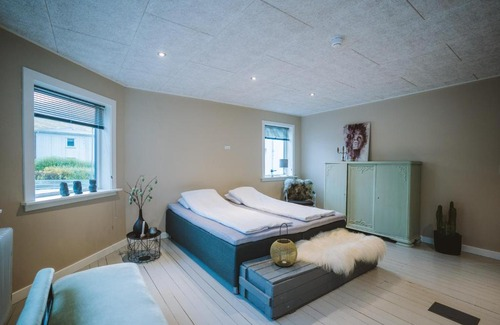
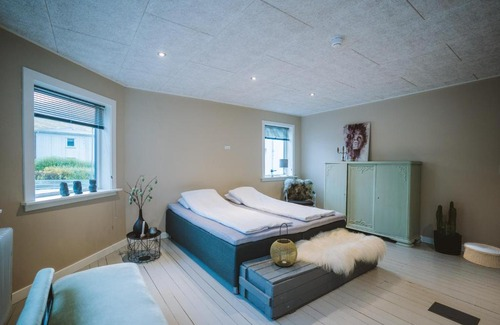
+ woven basket [463,241,500,269]
